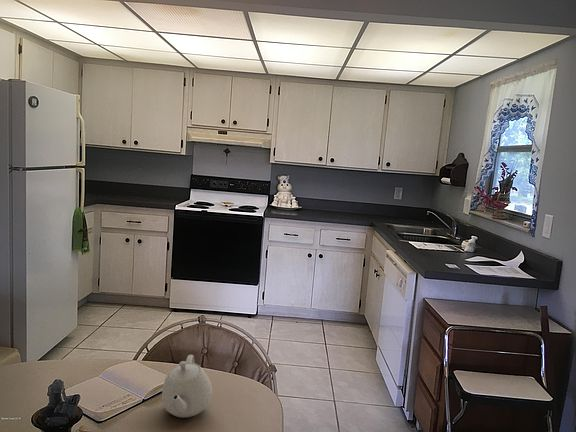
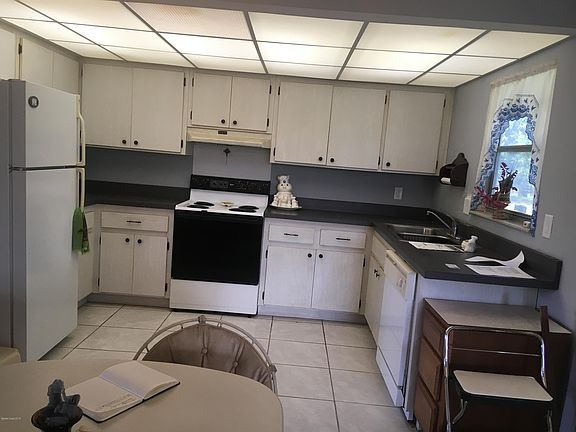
- teapot [161,354,213,418]
